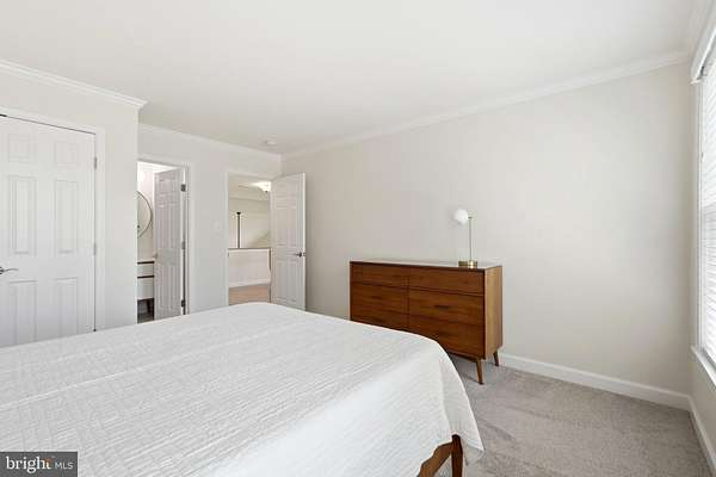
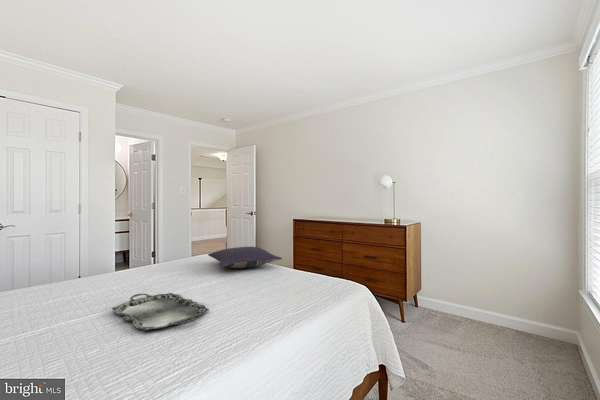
+ serving tray [111,292,210,331]
+ pillow [207,246,283,269]
